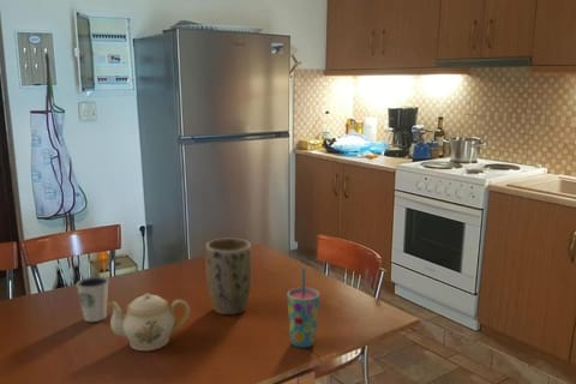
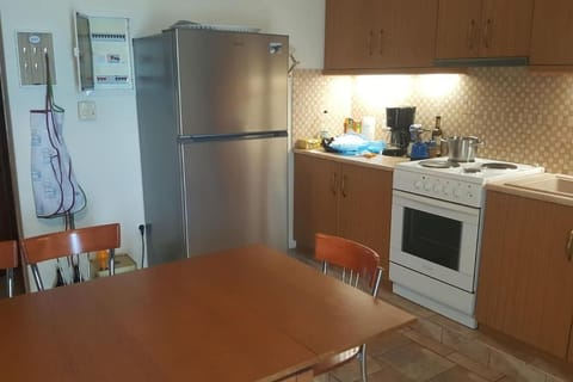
- dixie cup [76,276,110,323]
- cup [286,268,320,348]
- teapot [108,293,191,352]
- plant pot [204,236,253,316]
